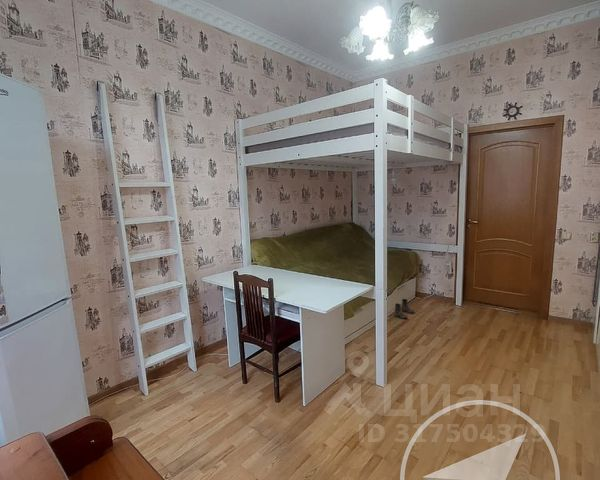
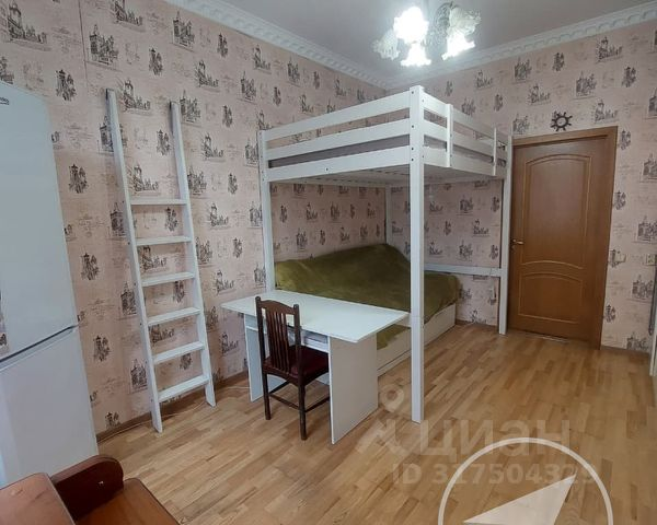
- boots [394,298,416,320]
